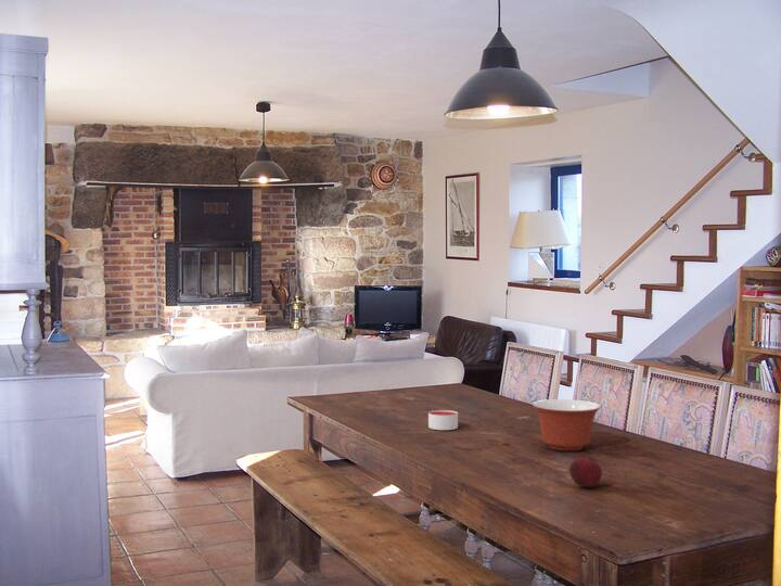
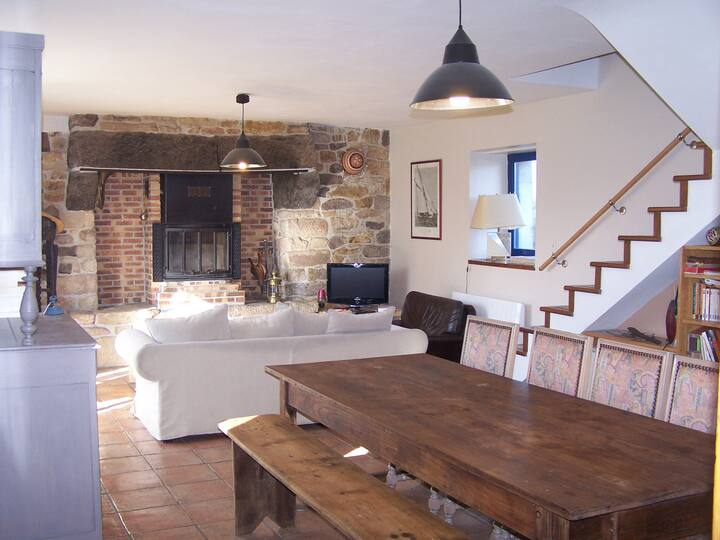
- fruit [568,454,603,488]
- candle [427,409,459,431]
- mixing bowl [532,398,602,451]
